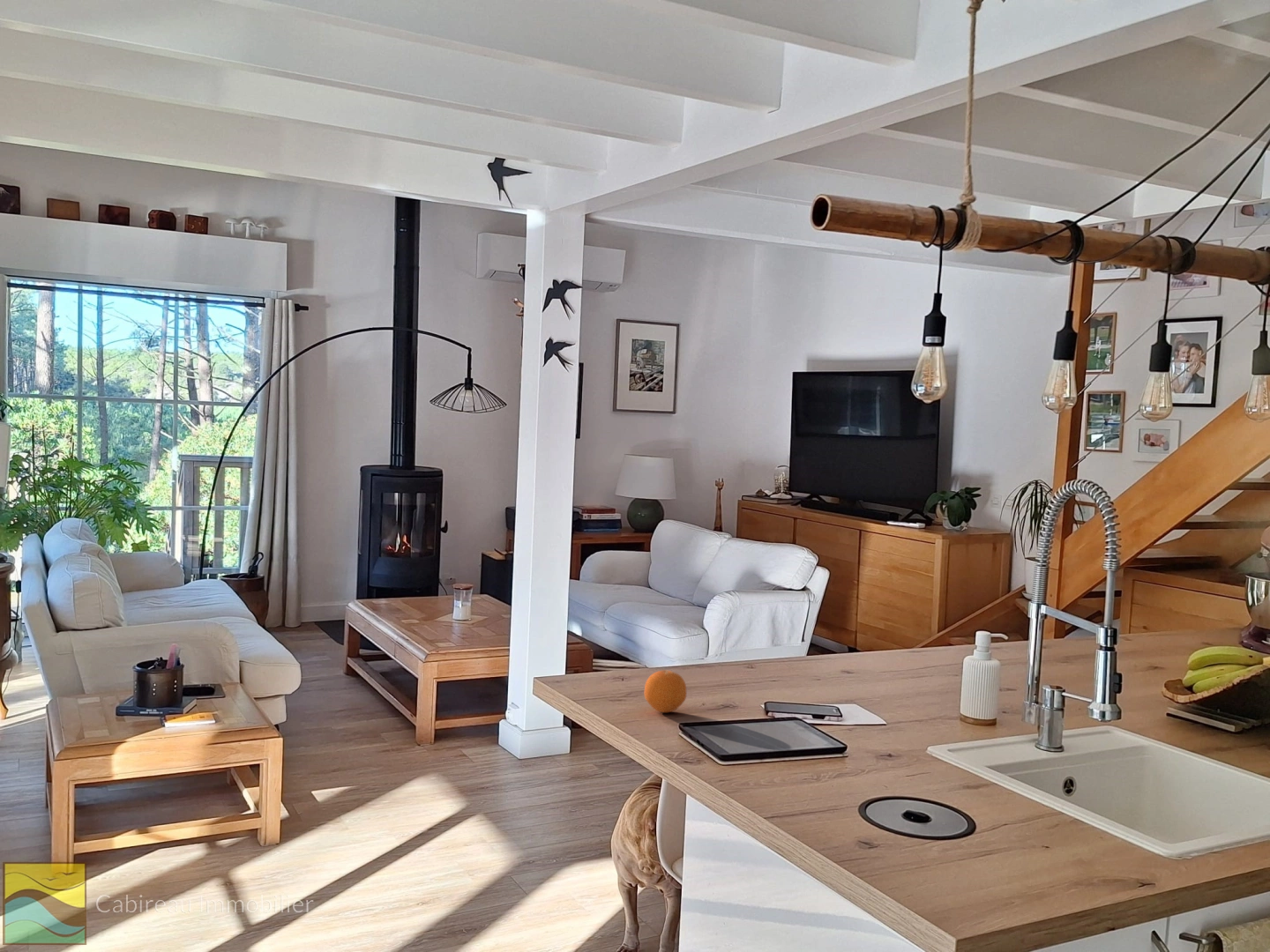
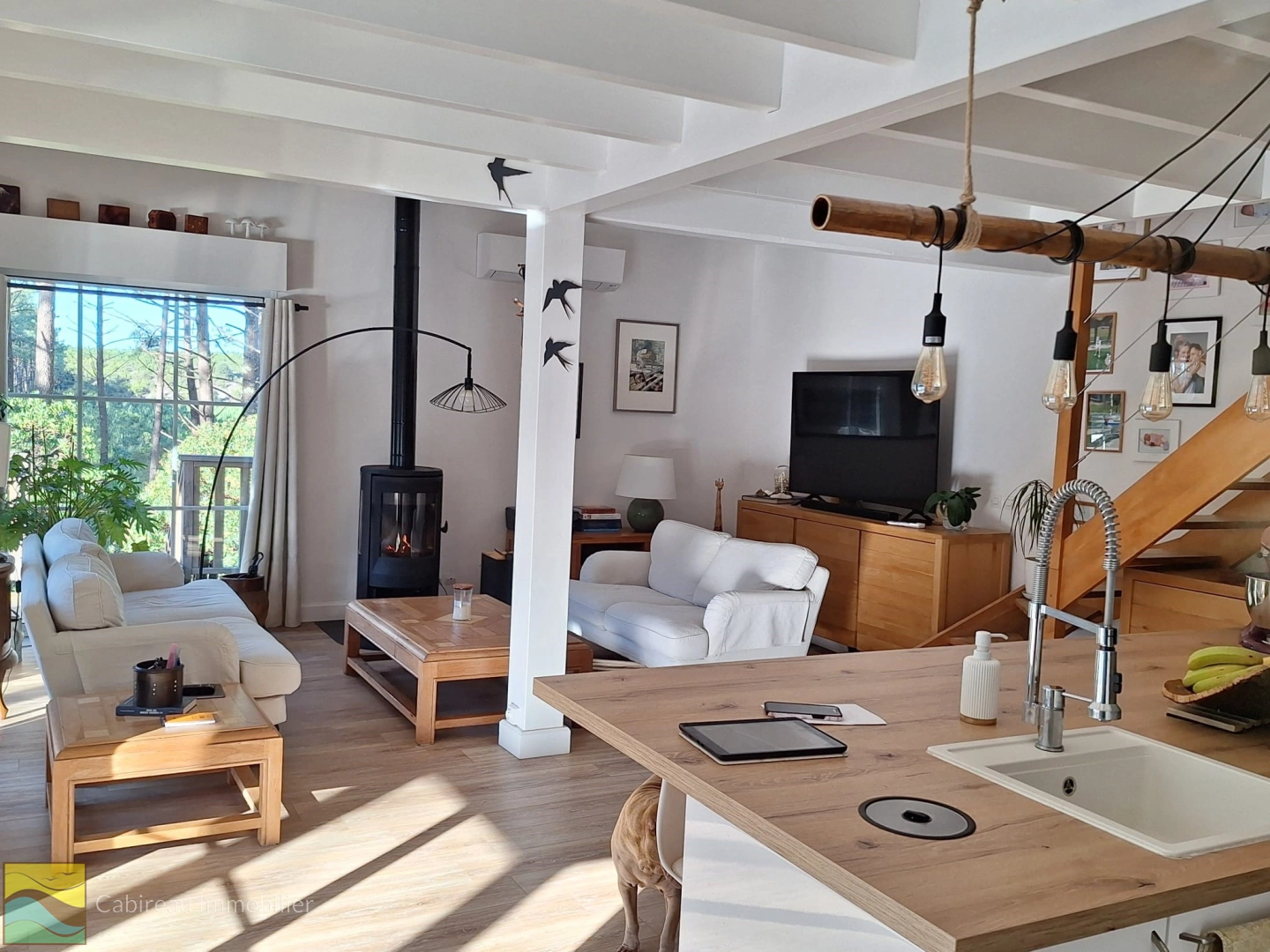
- fruit [643,669,687,713]
